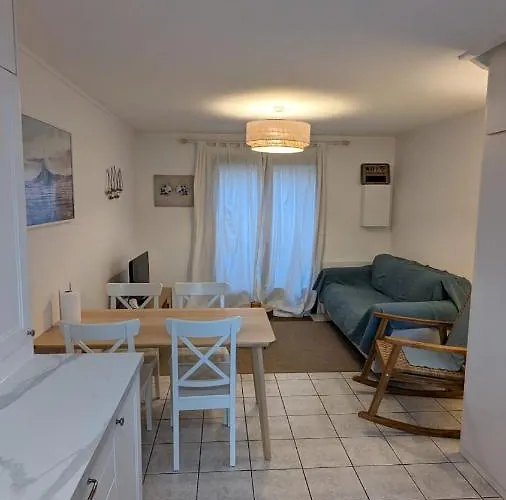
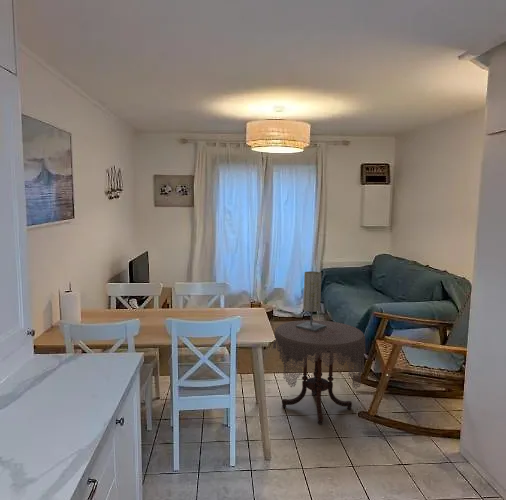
+ table lamp [296,270,326,332]
+ side table [272,319,366,425]
